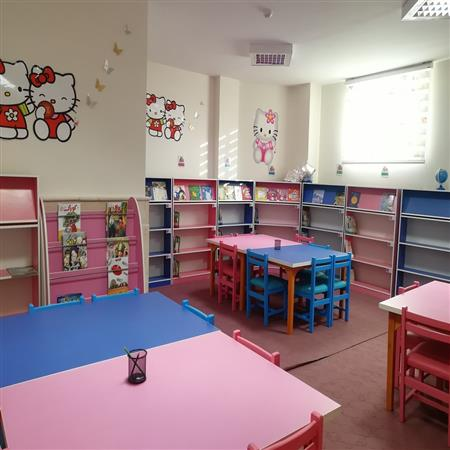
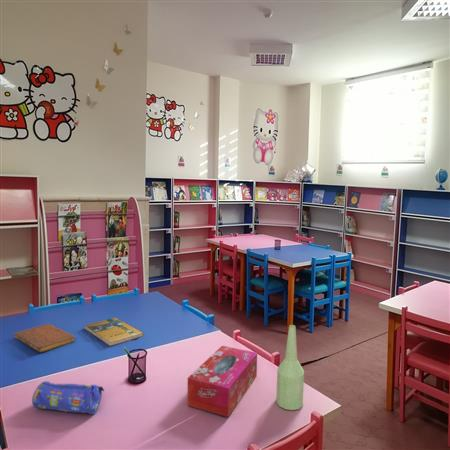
+ notebook [13,323,76,354]
+ tissue box [186,345,258,418]
+ pencil case [31,380,105,416]
+ booklet [83,317,145,347]
+ bottle [275,324,305,411]
